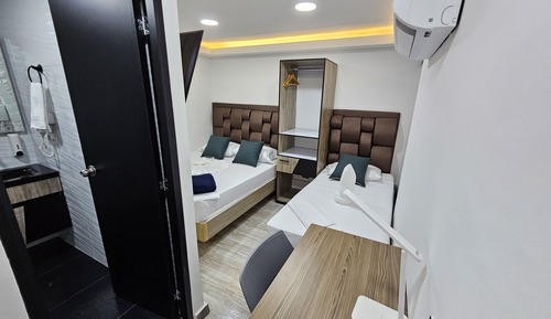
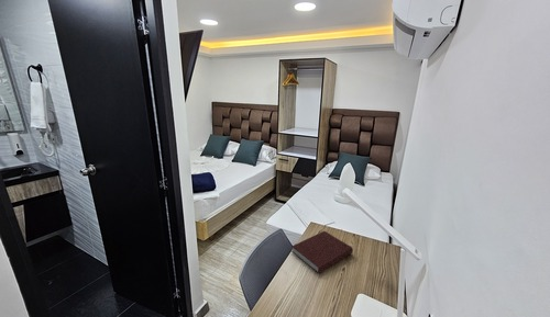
+ notebook [290,230,354,275]
